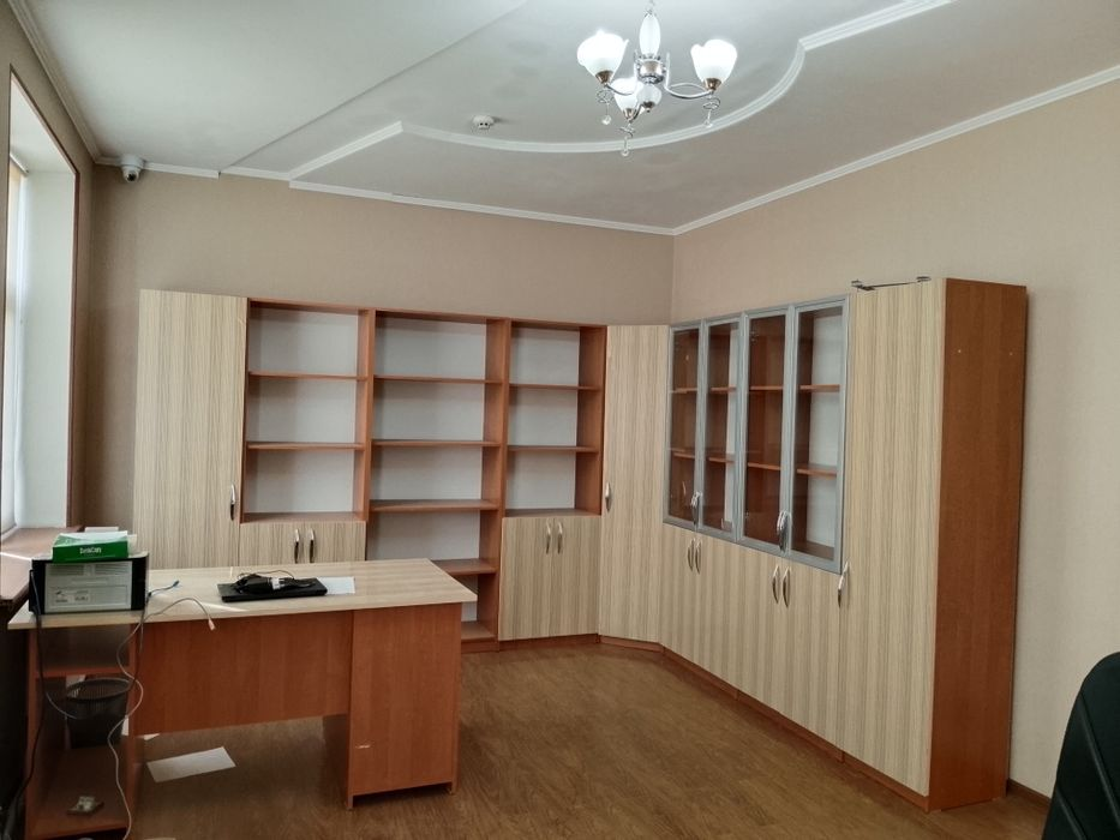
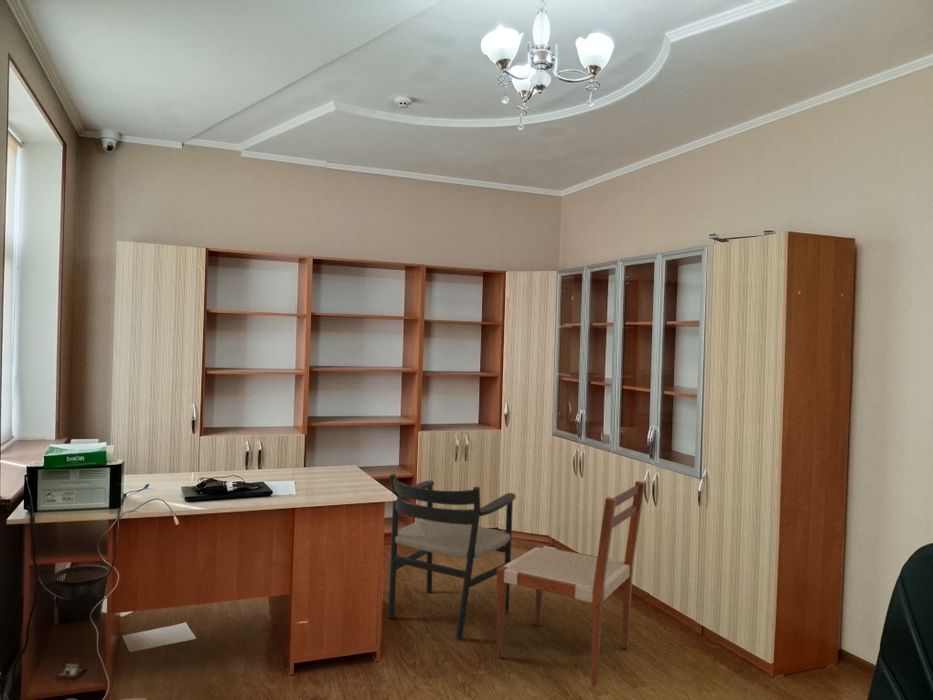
+ chair [496,480,646,688]
+ chair [387,473,517,640]
